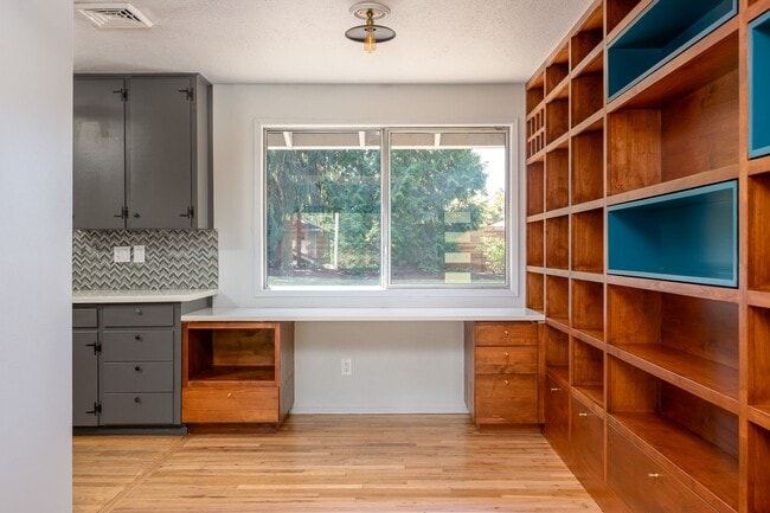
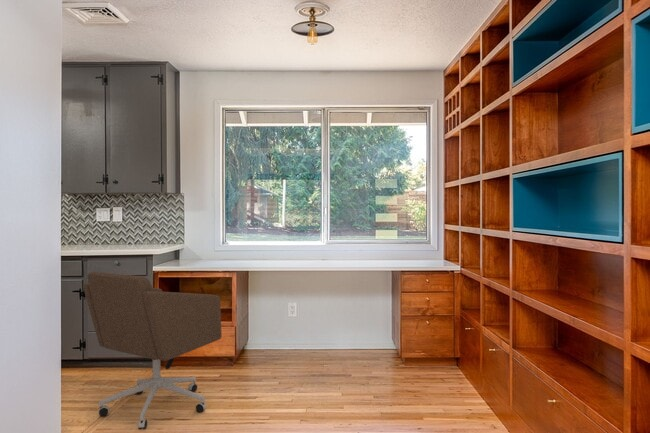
+ office chair [82,271,223,430]
